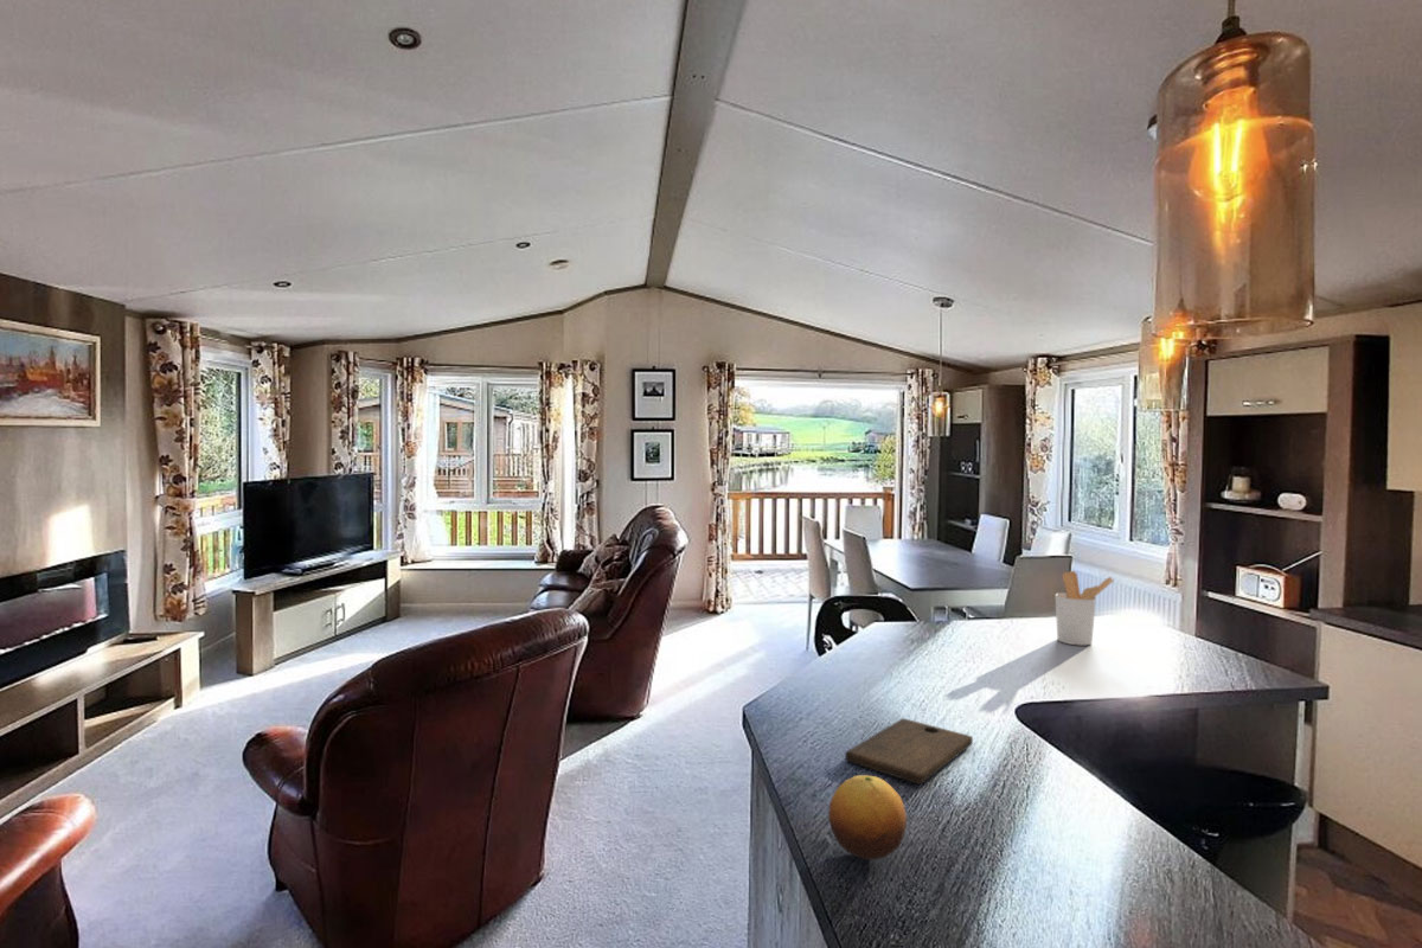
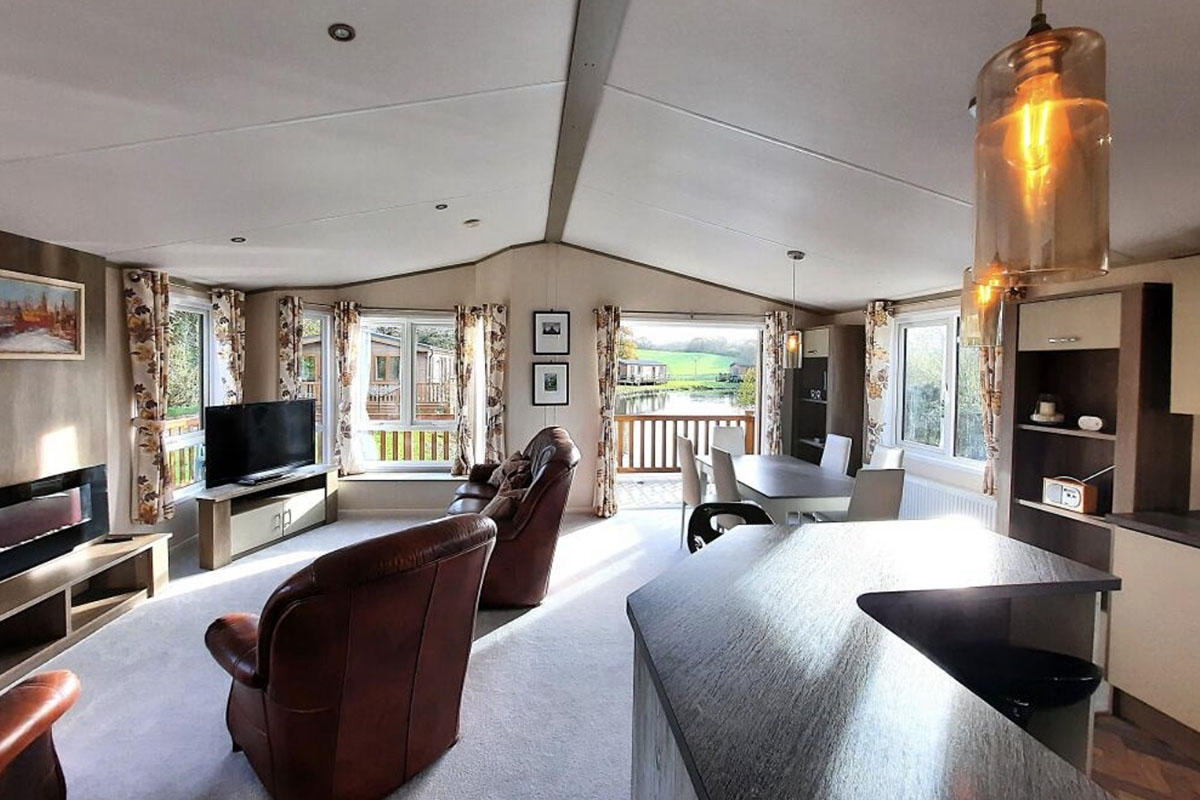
- cutting board [844,717,974,786]
- fruit [827,774,908,860]
- utensil holder [1055,570,1115,647]
